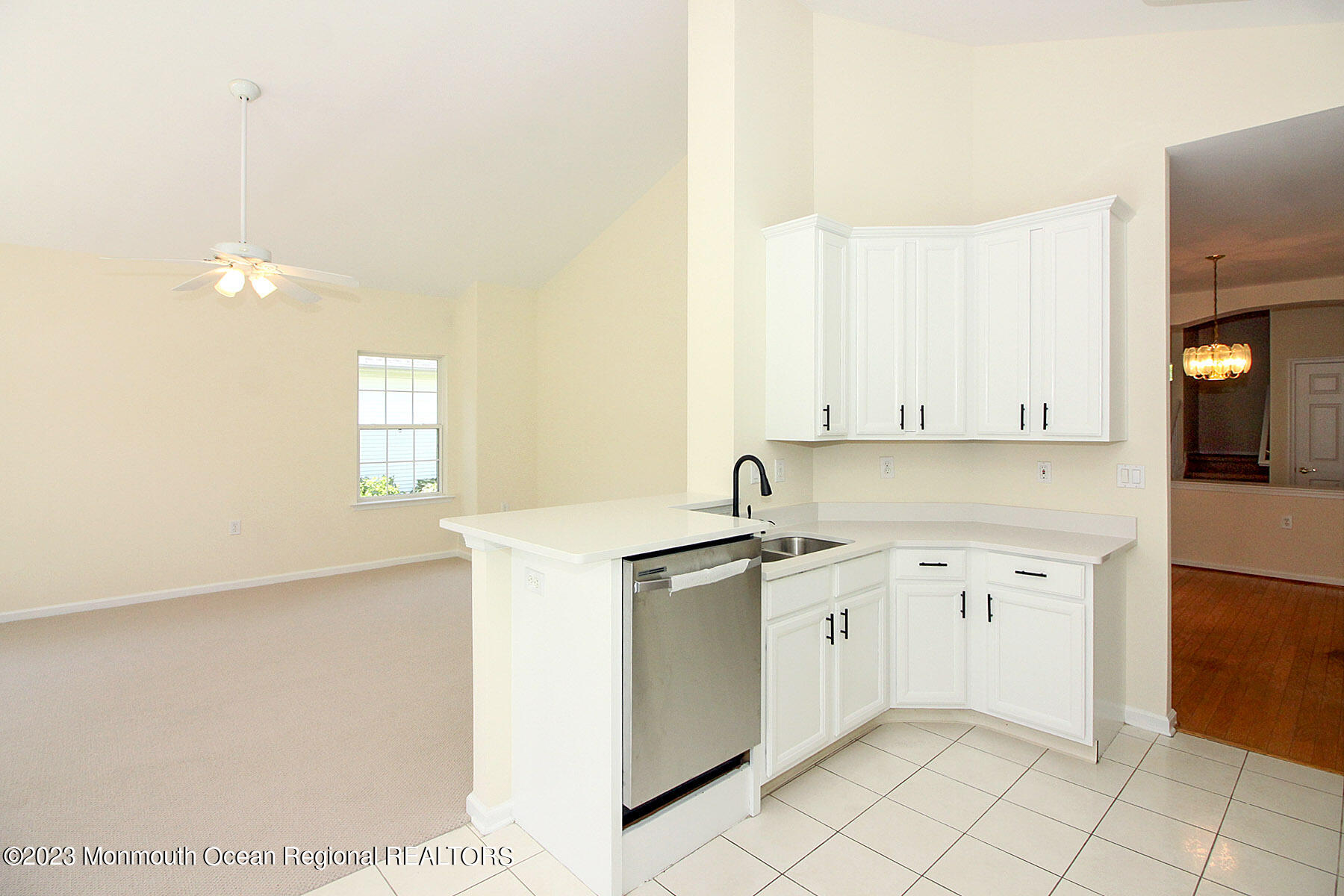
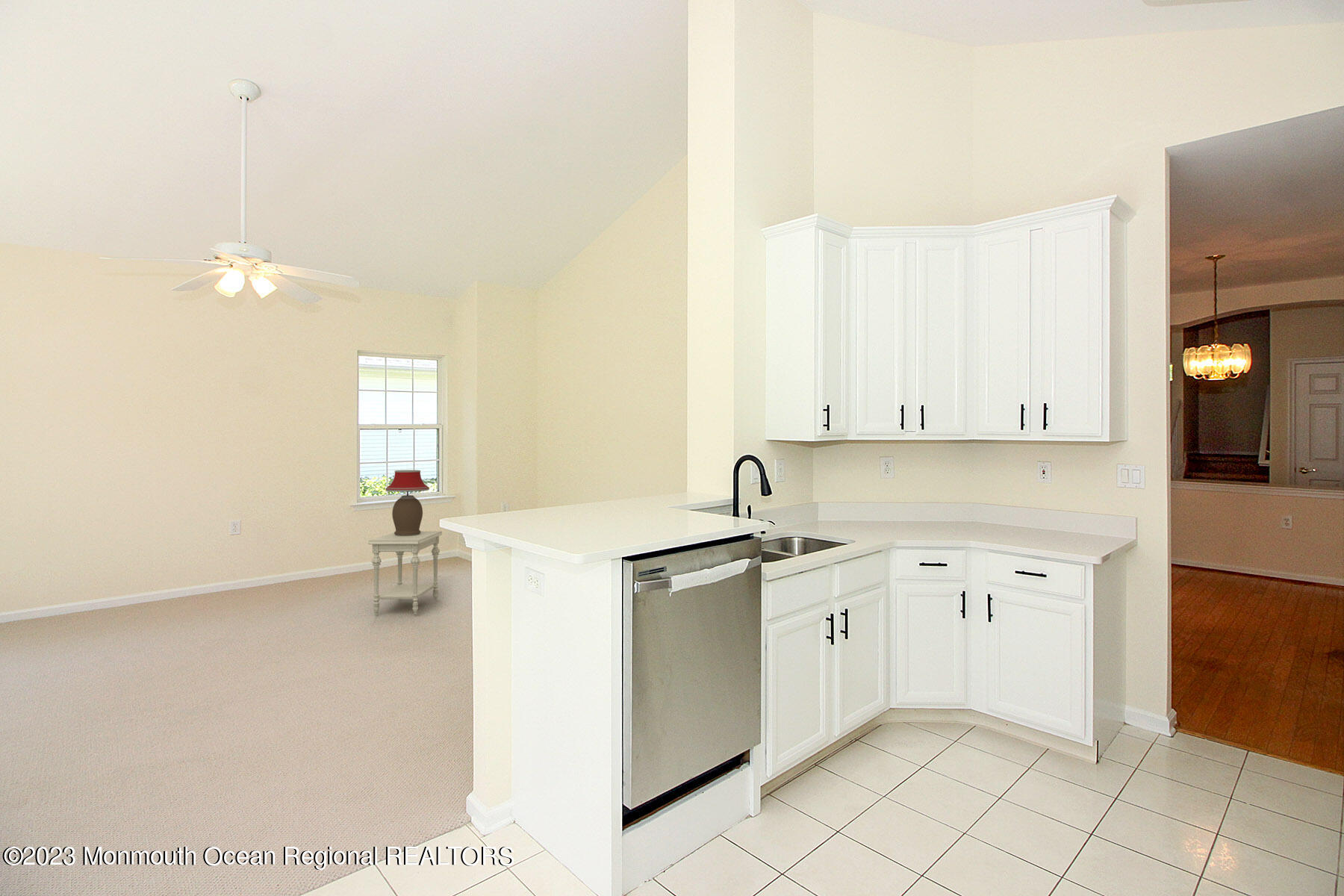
+ side table [368,531,443,616]
+ table lamp [385,470,430,536]
